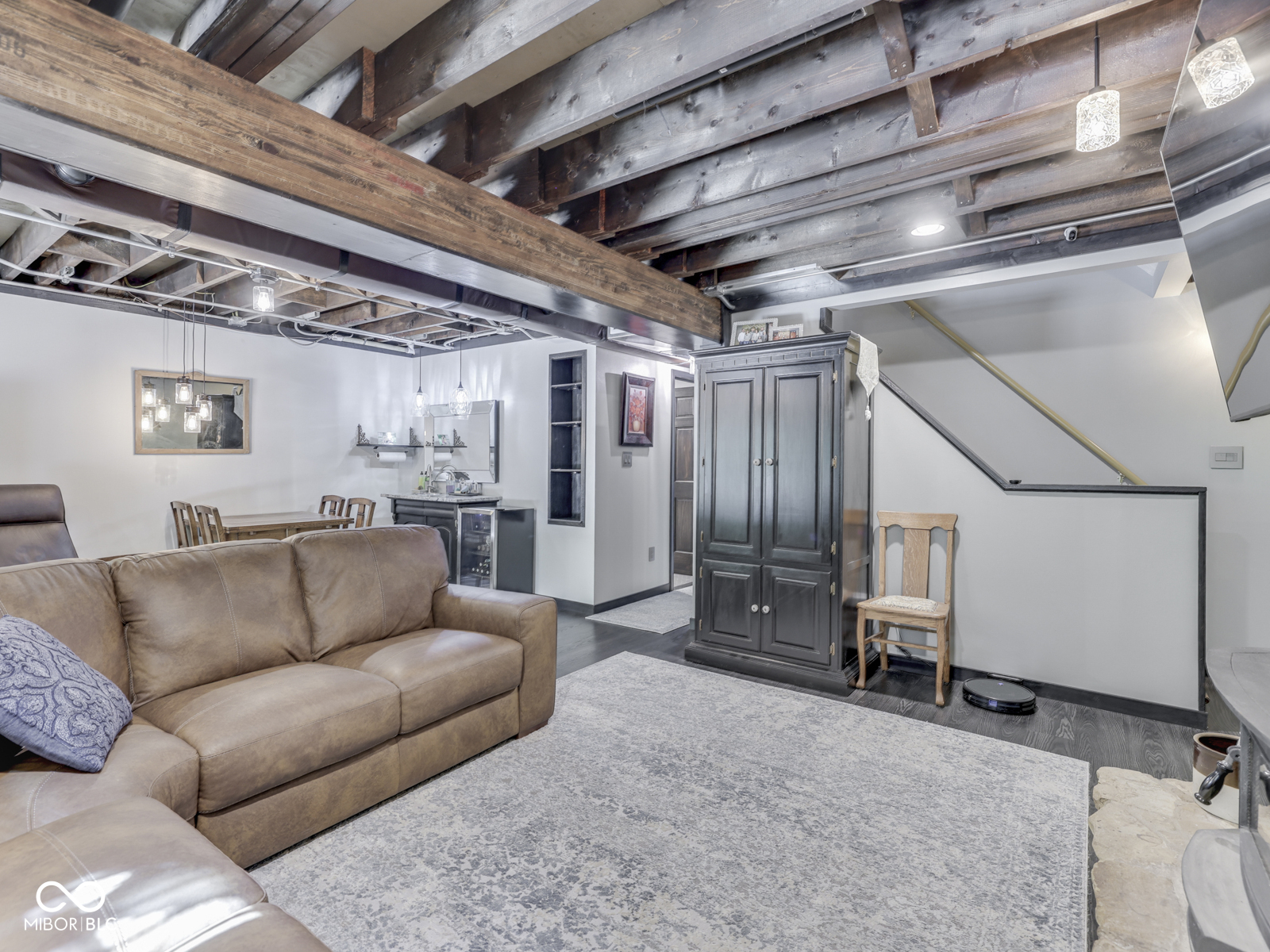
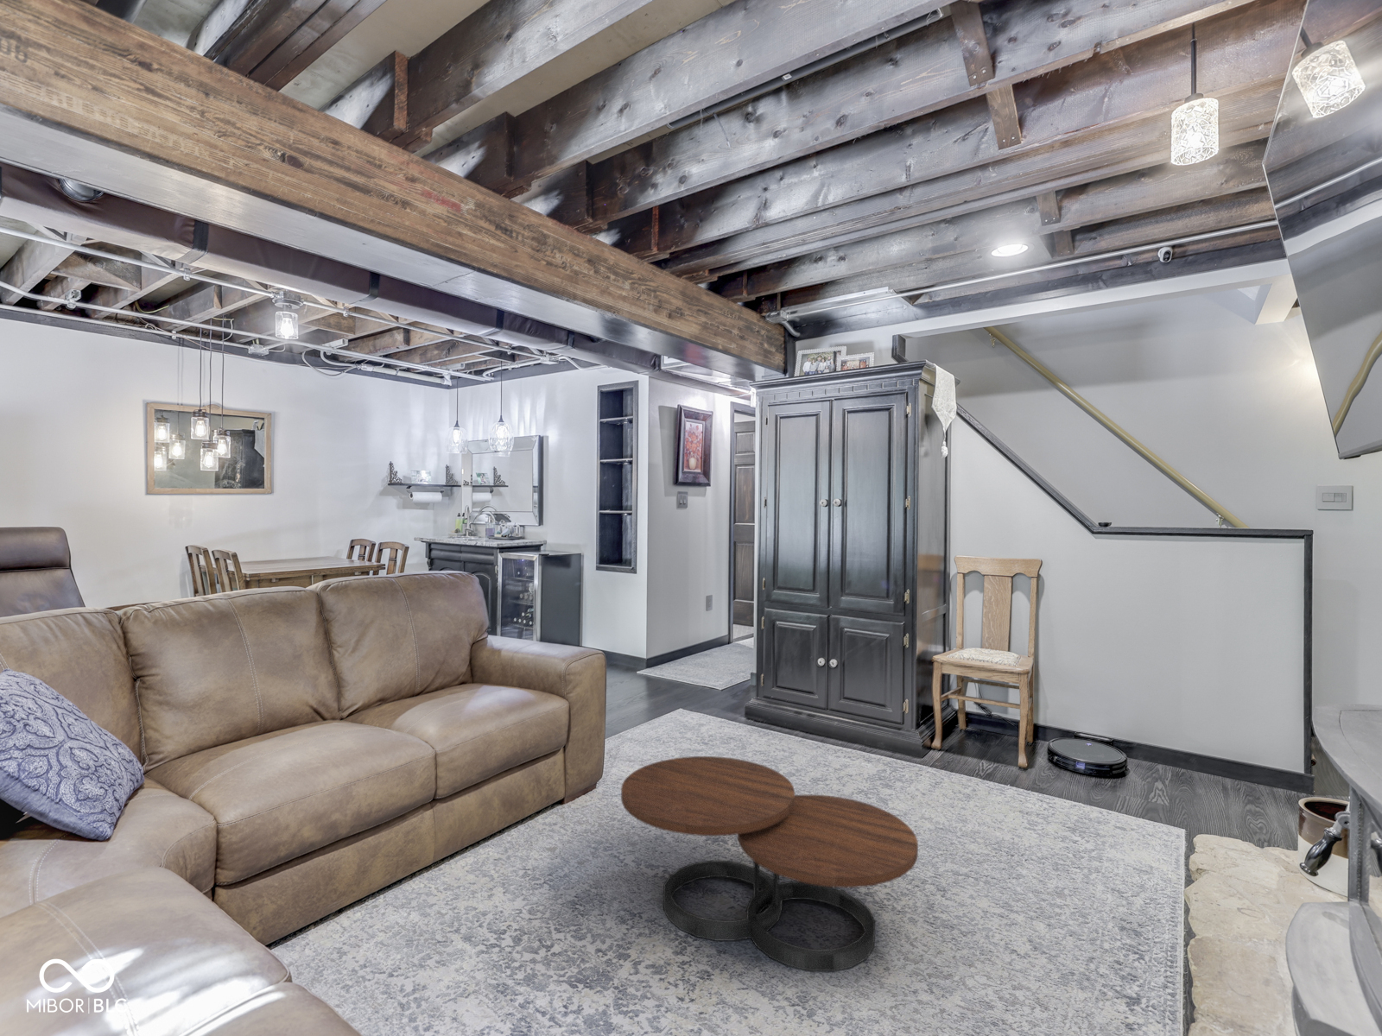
+ coffee table [620,755,920,972]
